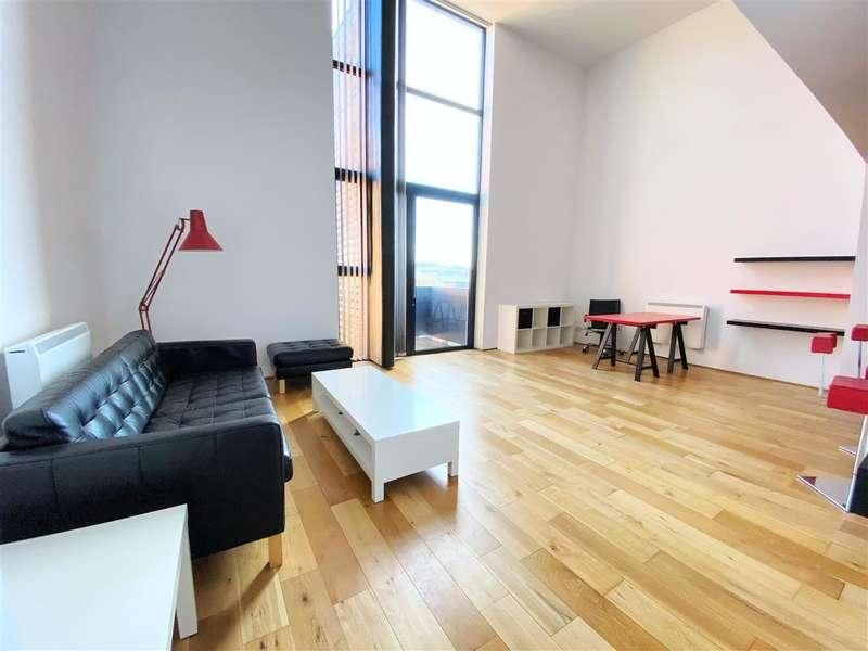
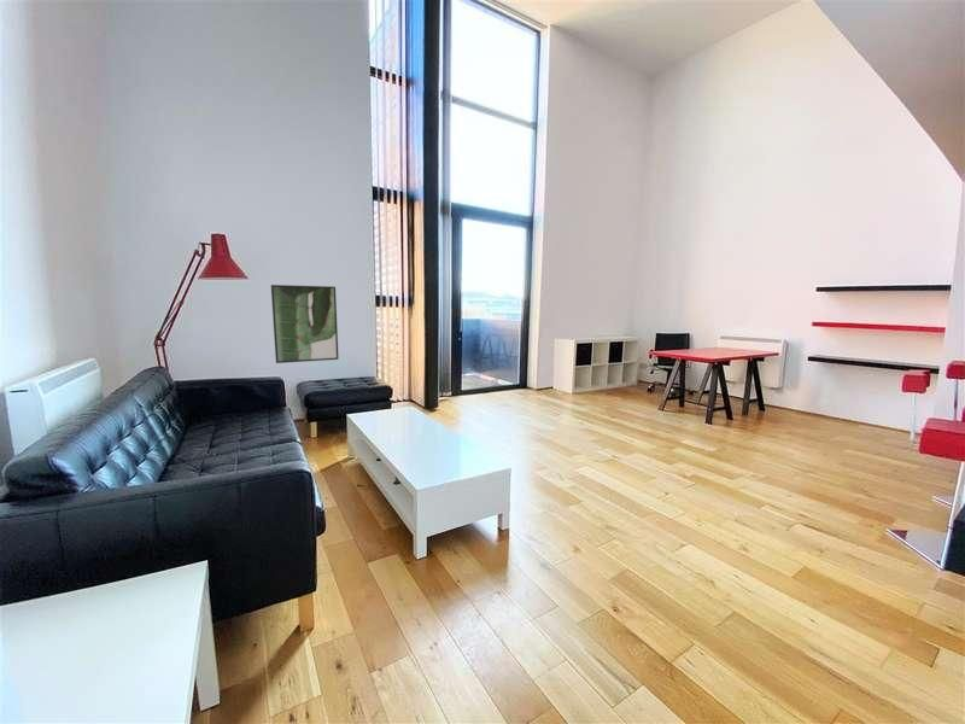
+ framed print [270,284,340,364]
